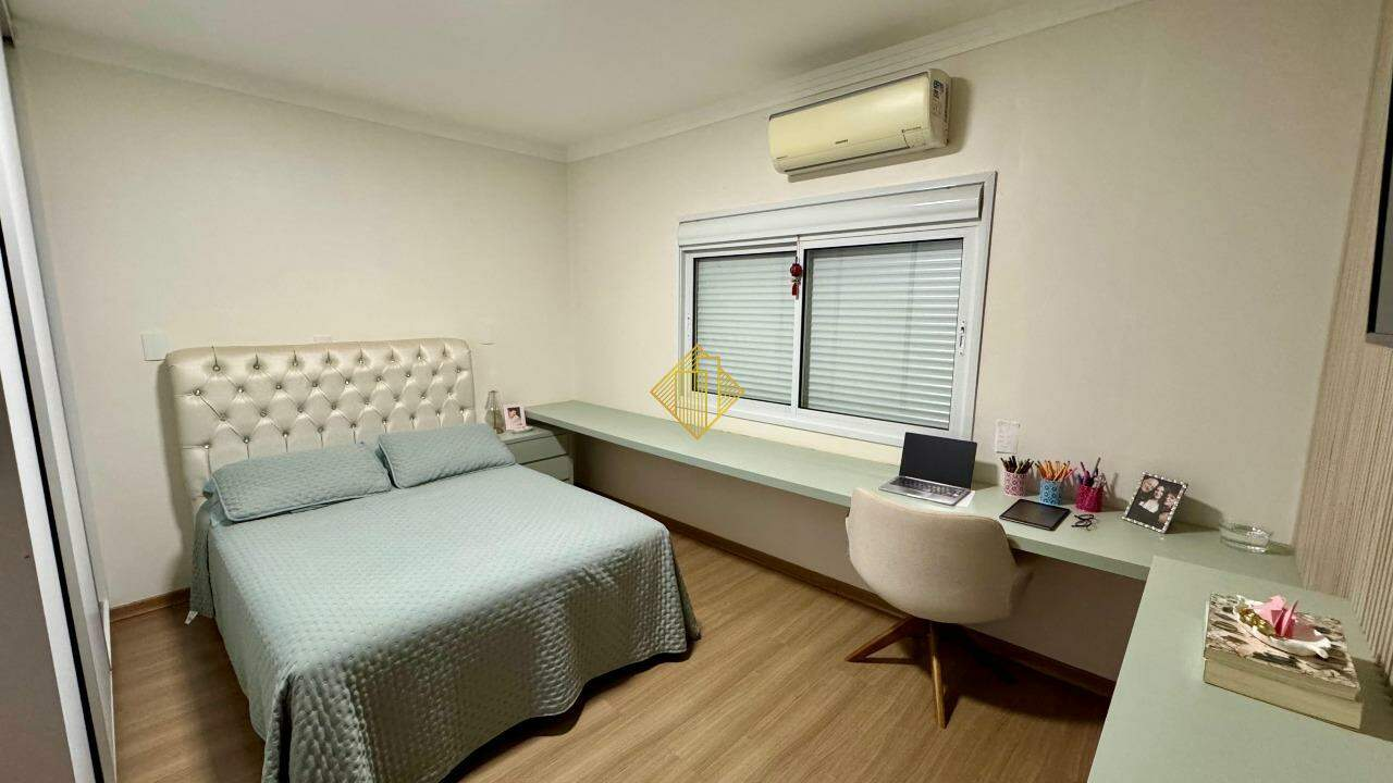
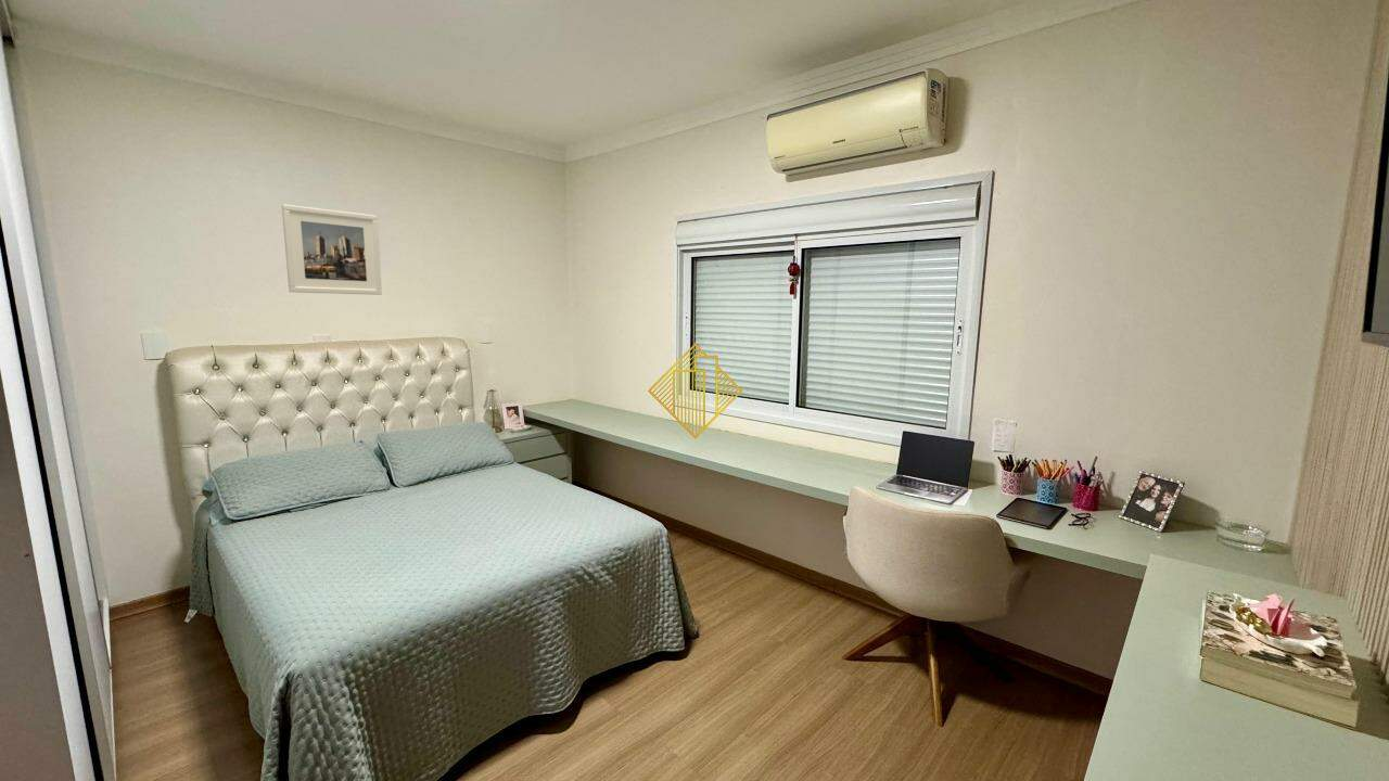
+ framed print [281,203,383,296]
